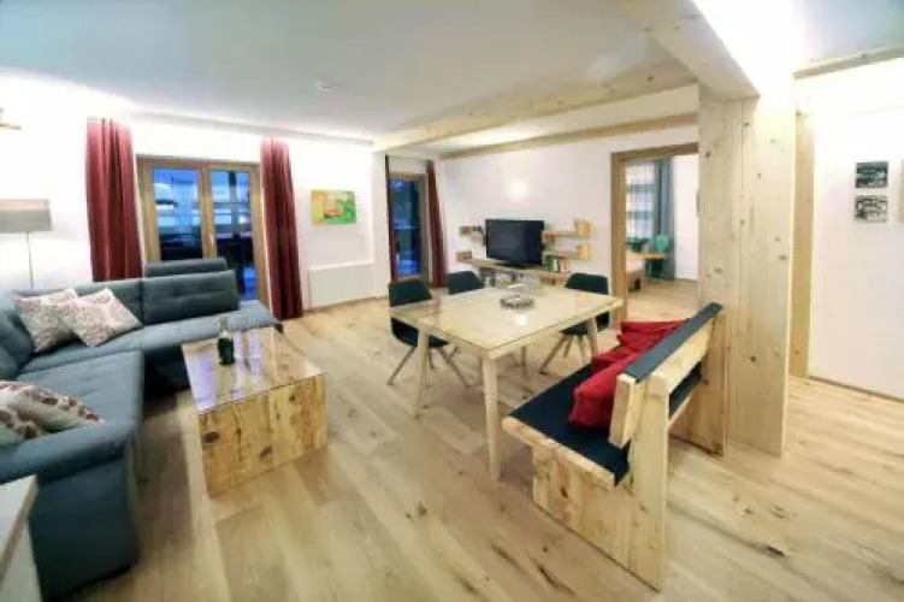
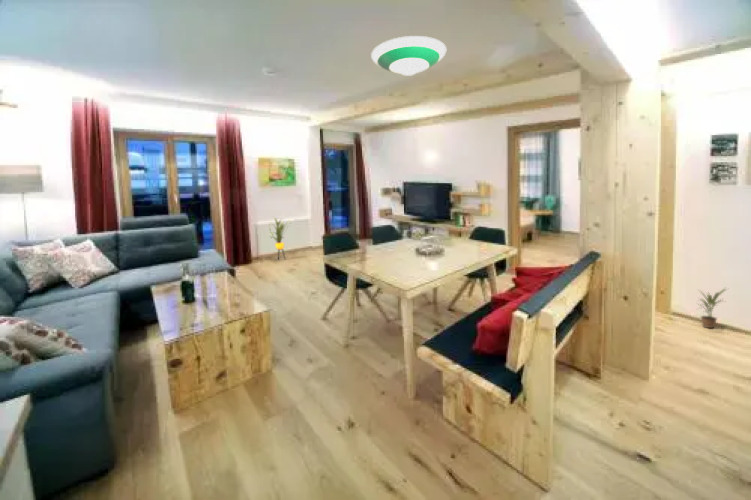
+ house plant [268,216,295,261]
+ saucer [370,35,447,77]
+ potted plant [696,288,728,329]
